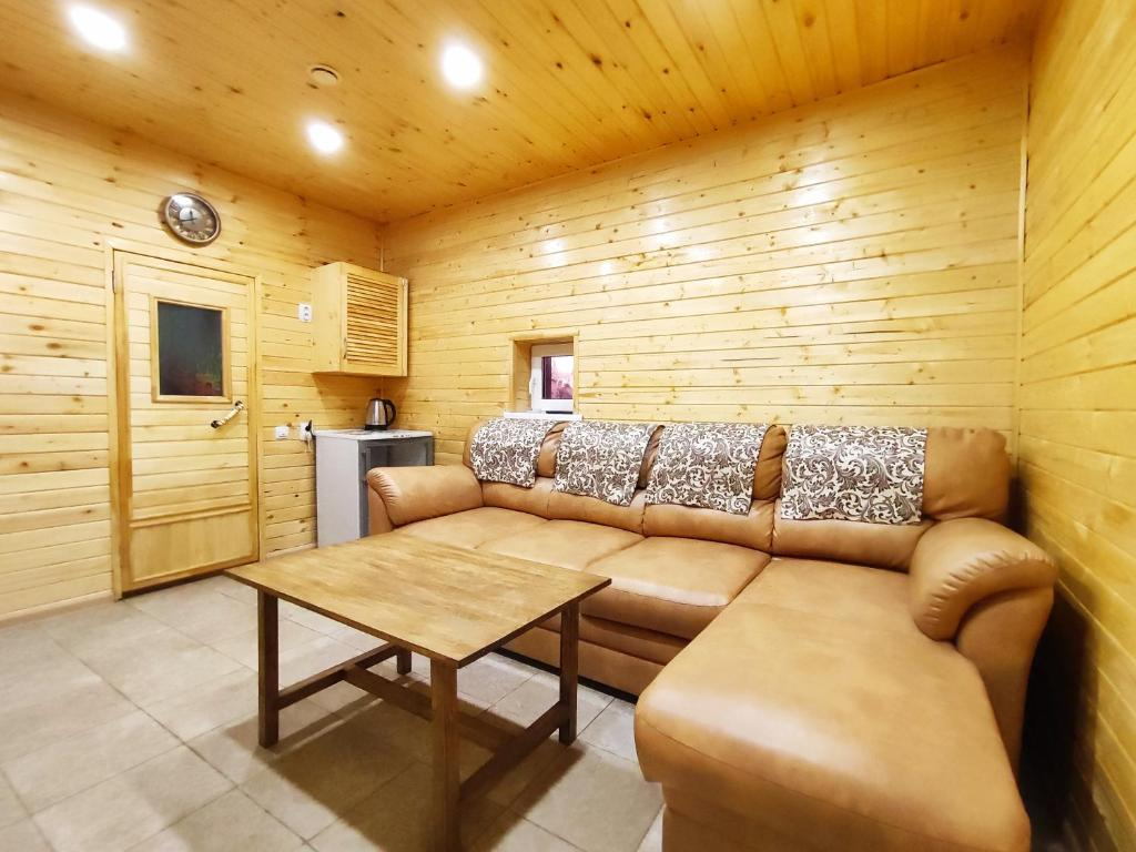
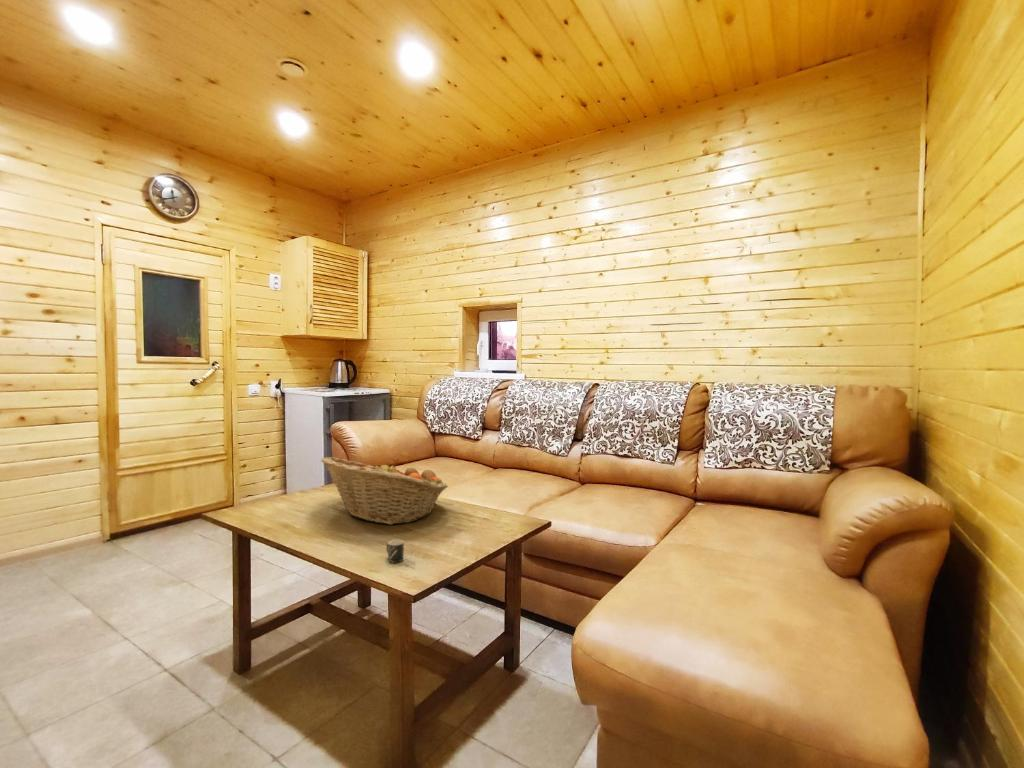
+ mug [385,539,416,566]
+ fruit basket [320,456,449,526]
